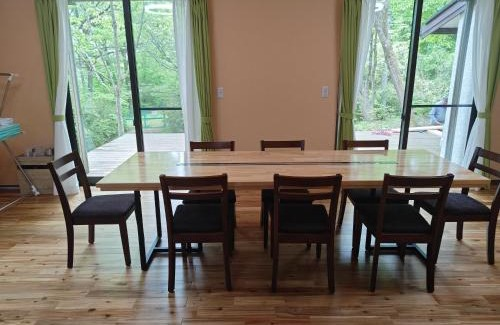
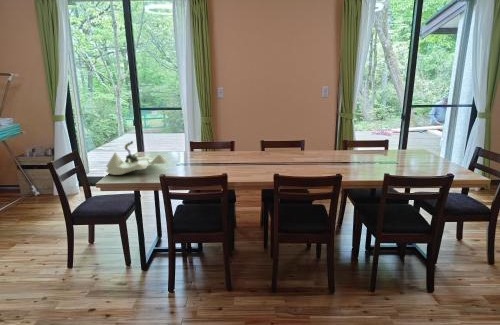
+ flower arrangement [105,140,169,176]
